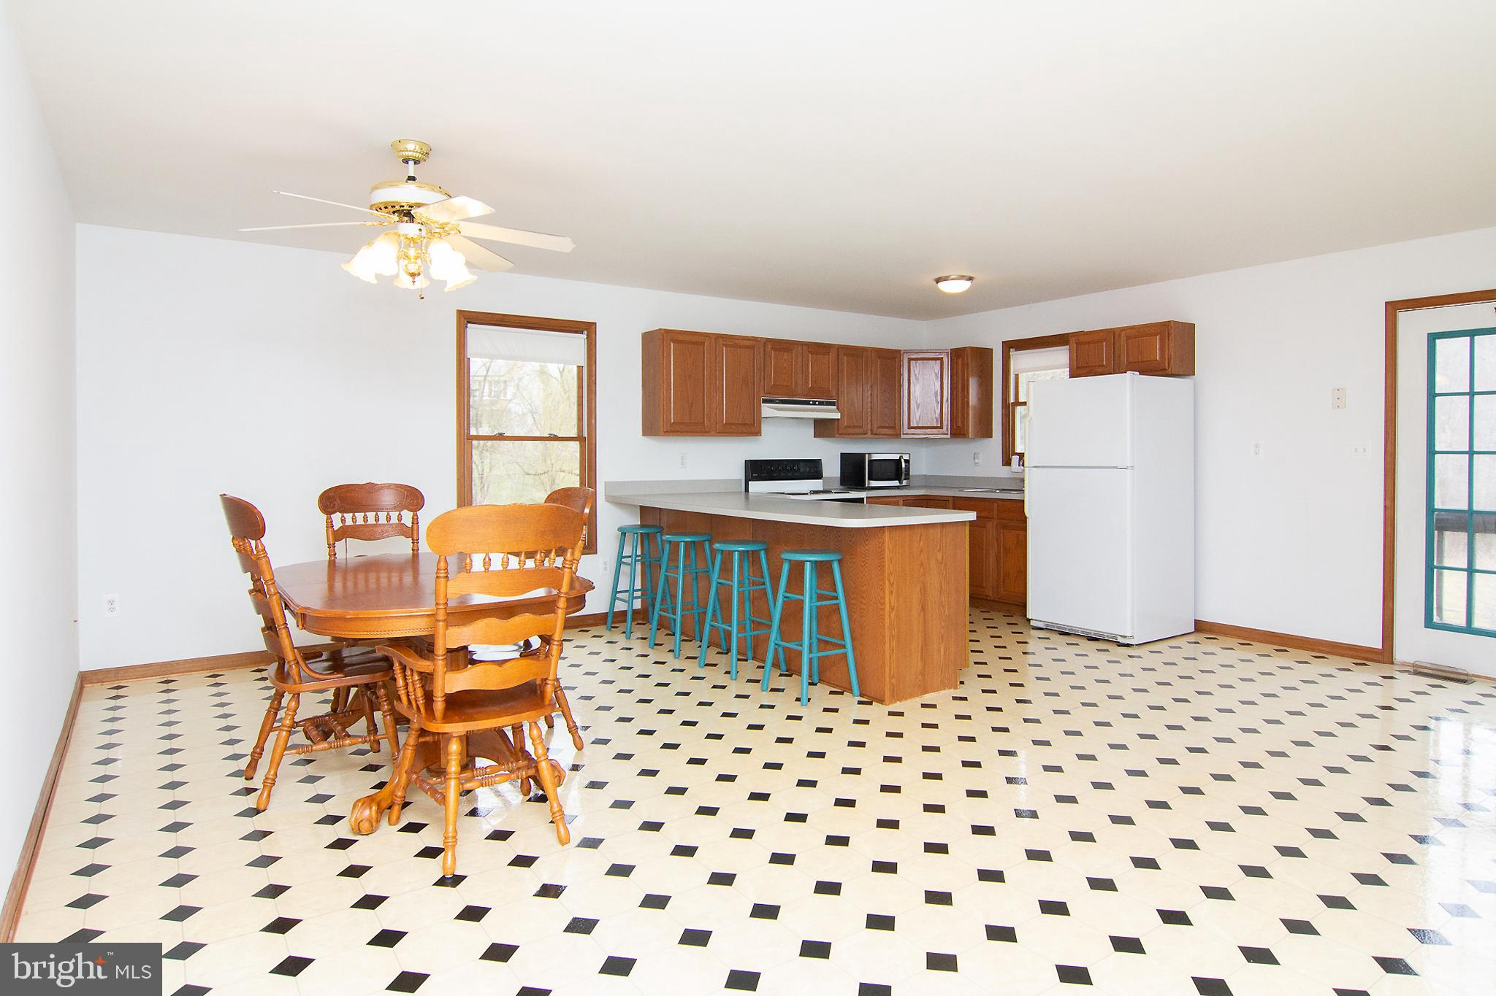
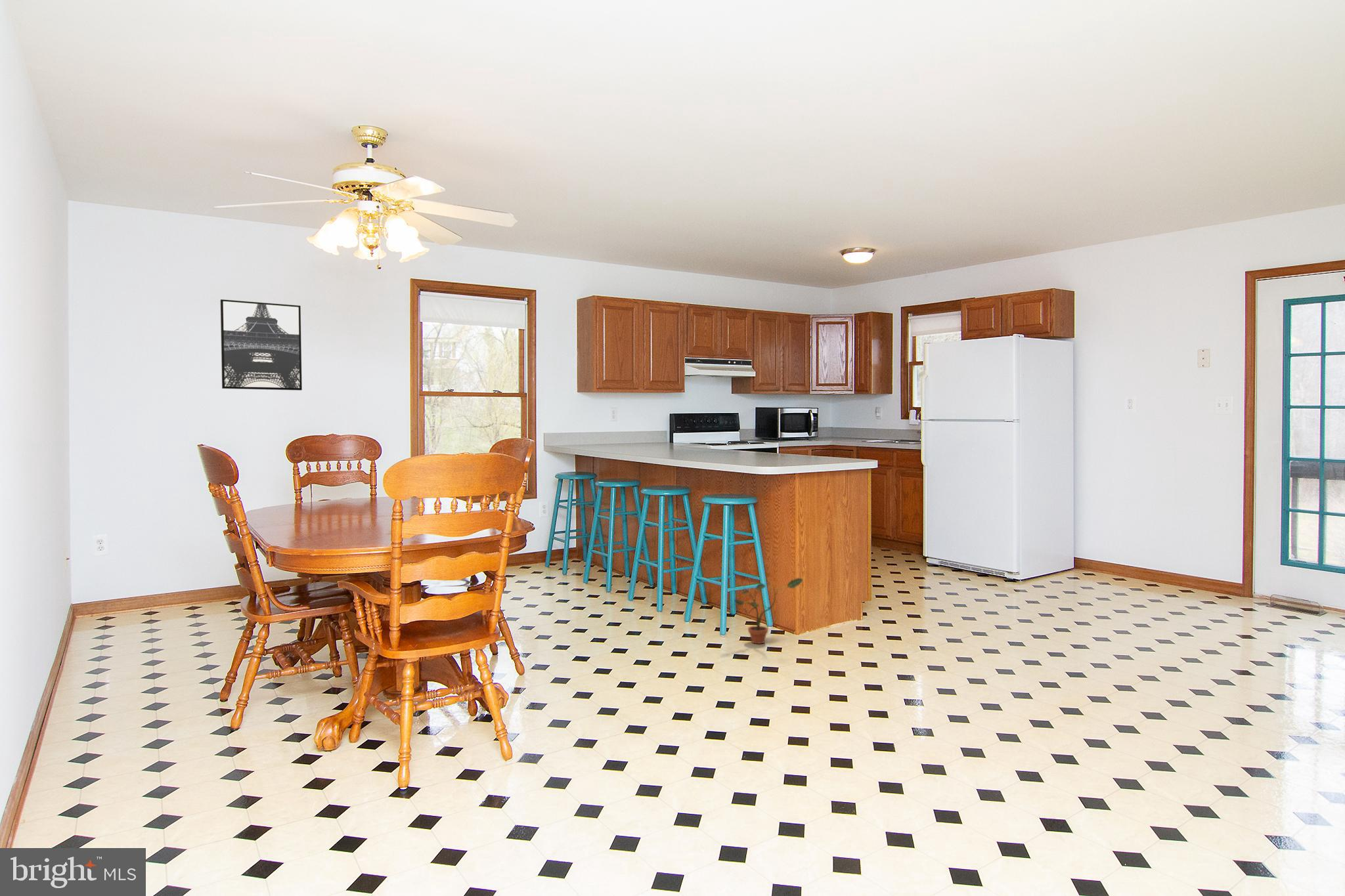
+ wall art [219,299,303,391]
+ potted plant [734,578,804,645]
